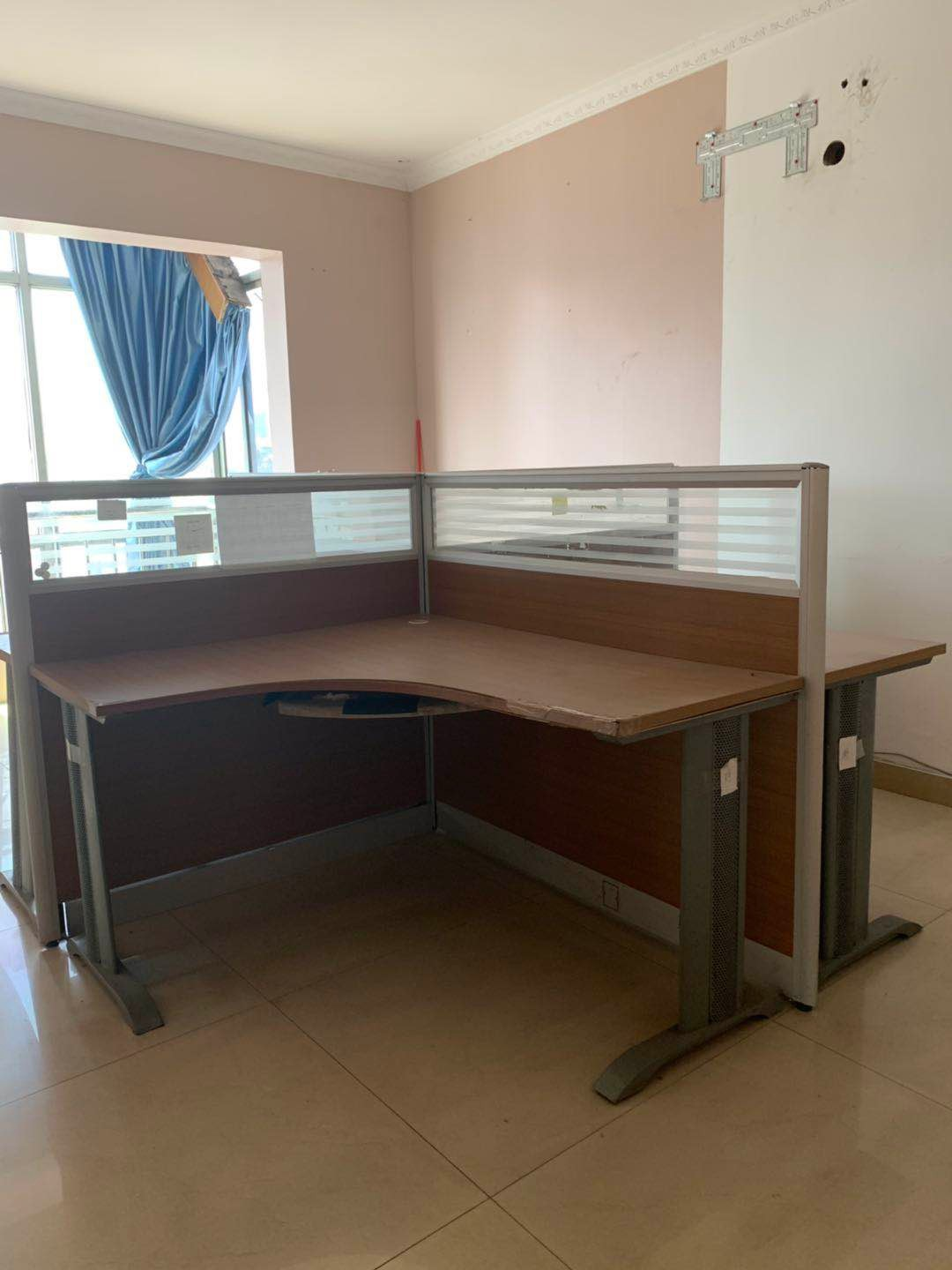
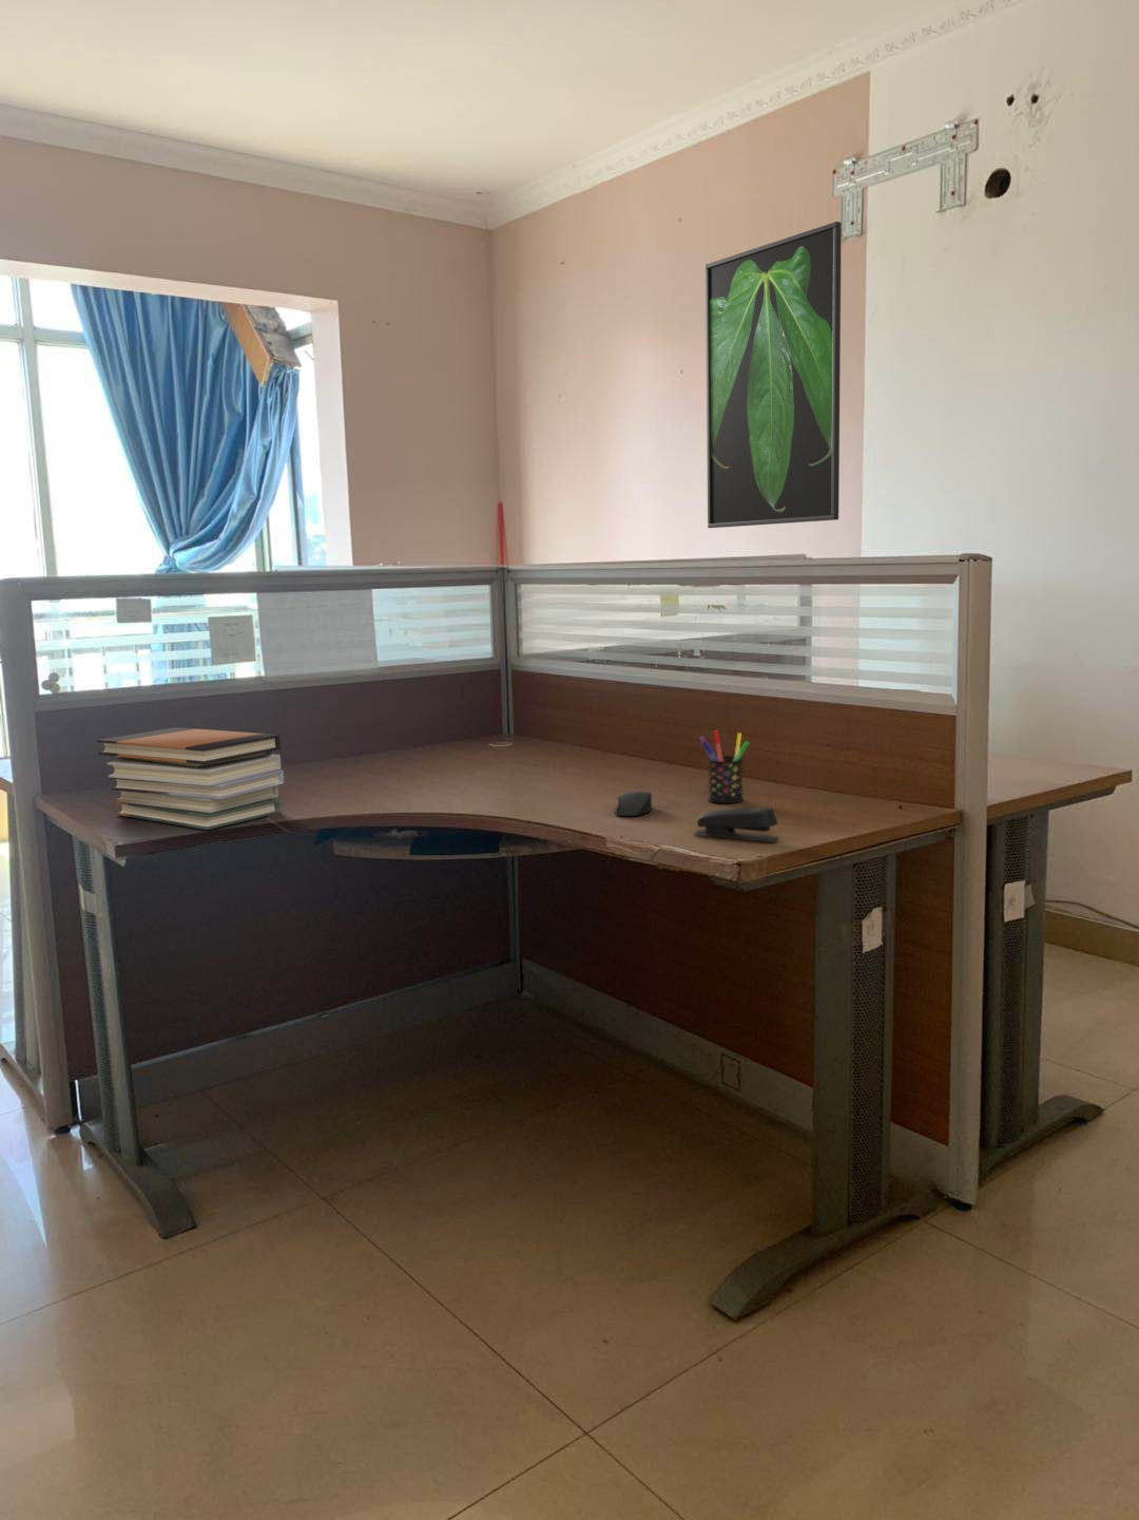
+ pen holder [699,729,751,804]
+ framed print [705,220,842,529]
+ book stack [96,726,285,831]
+ stapler [693,807,779,844]
+ mouse [614,790,653,817]
